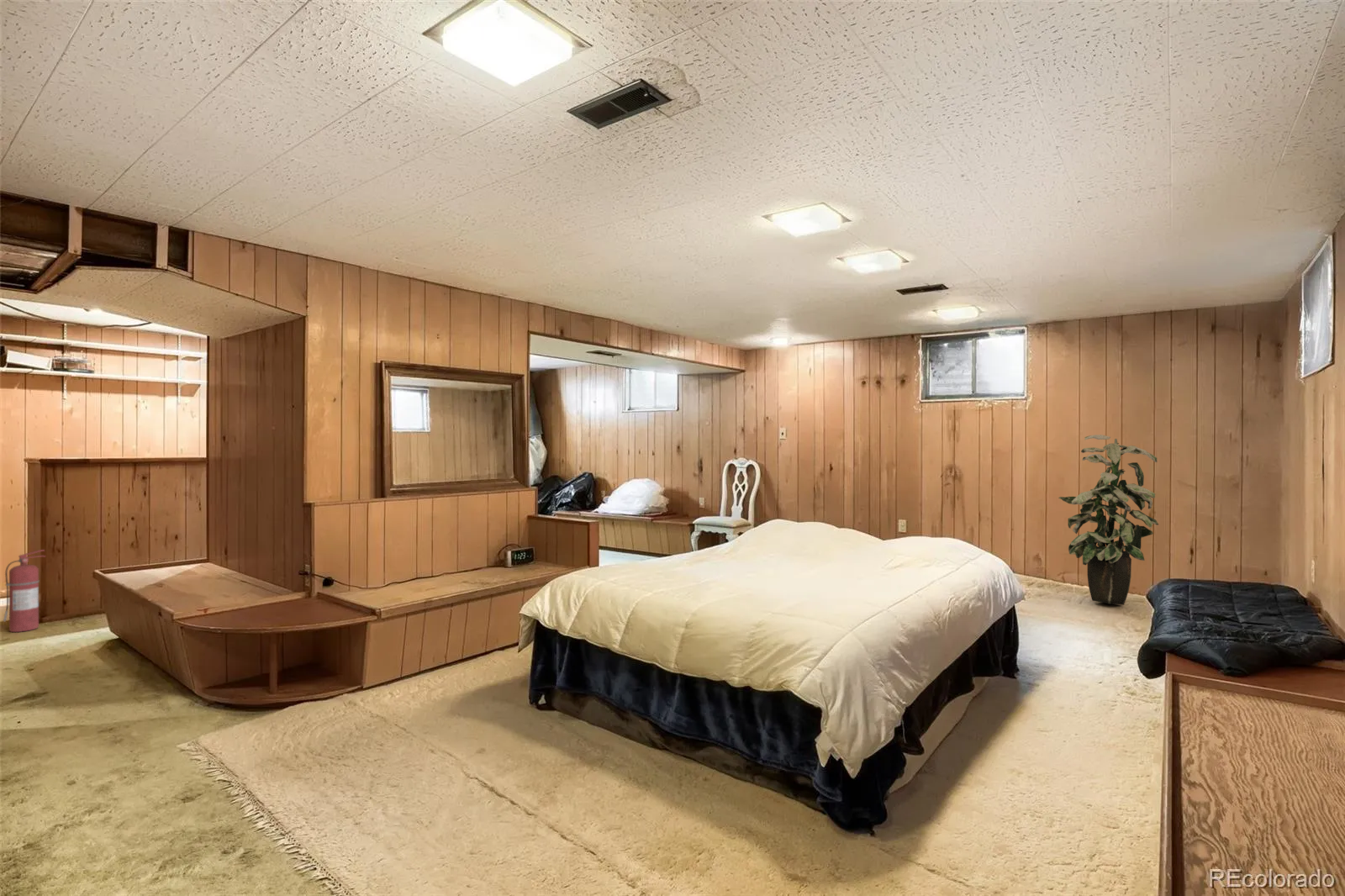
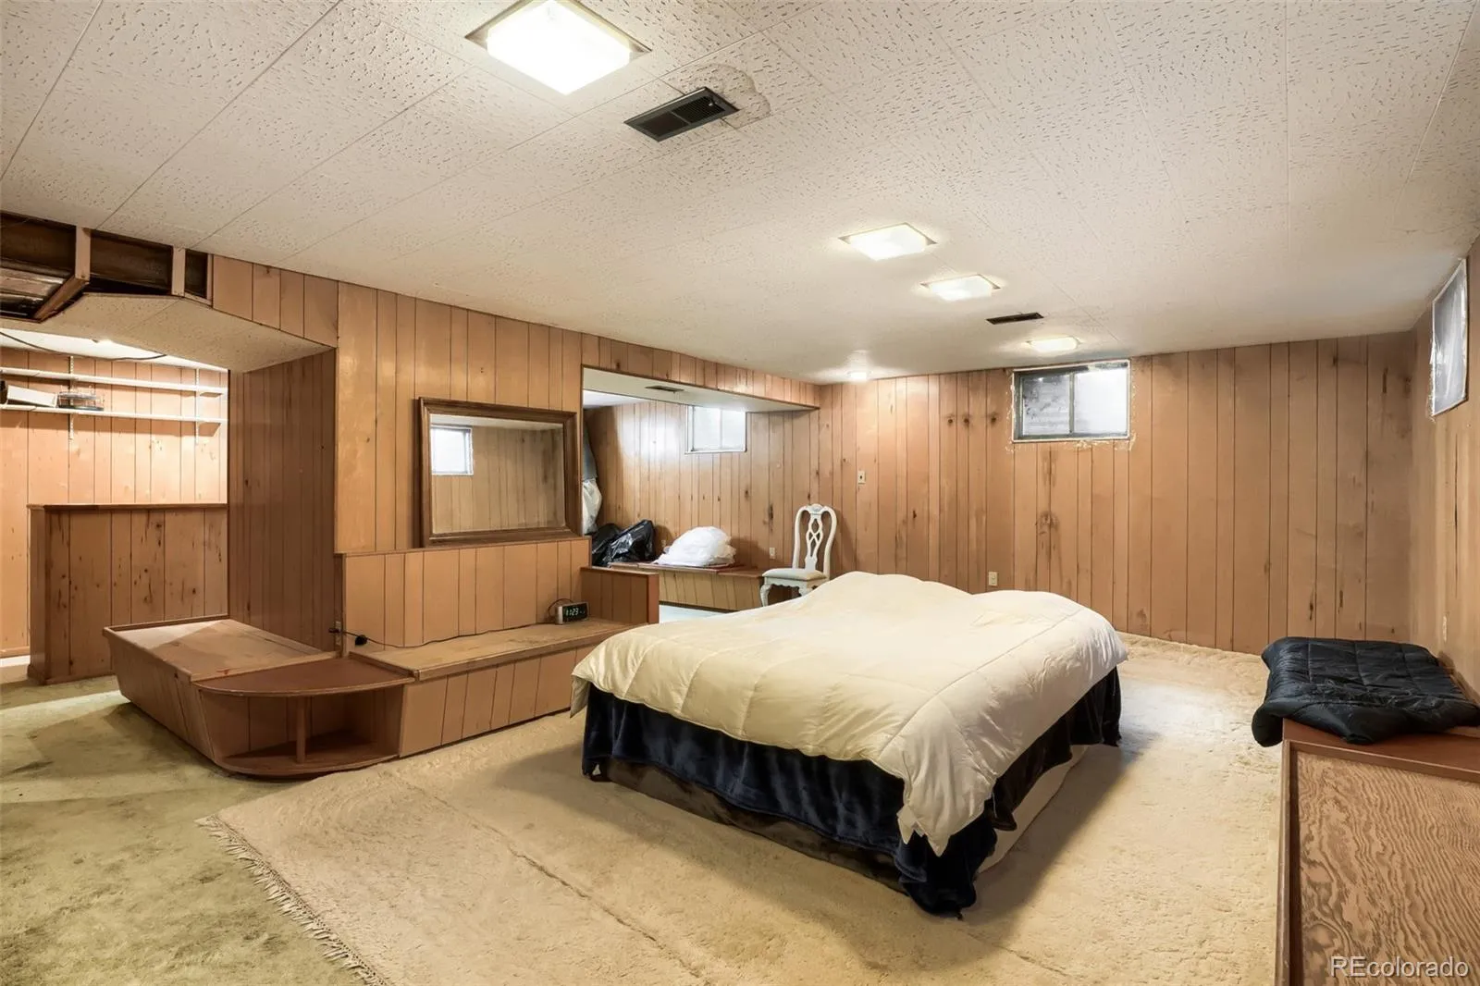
- fire extinguisher [3,549,46,633]
- indoor plant [1058,434,1159,605]
